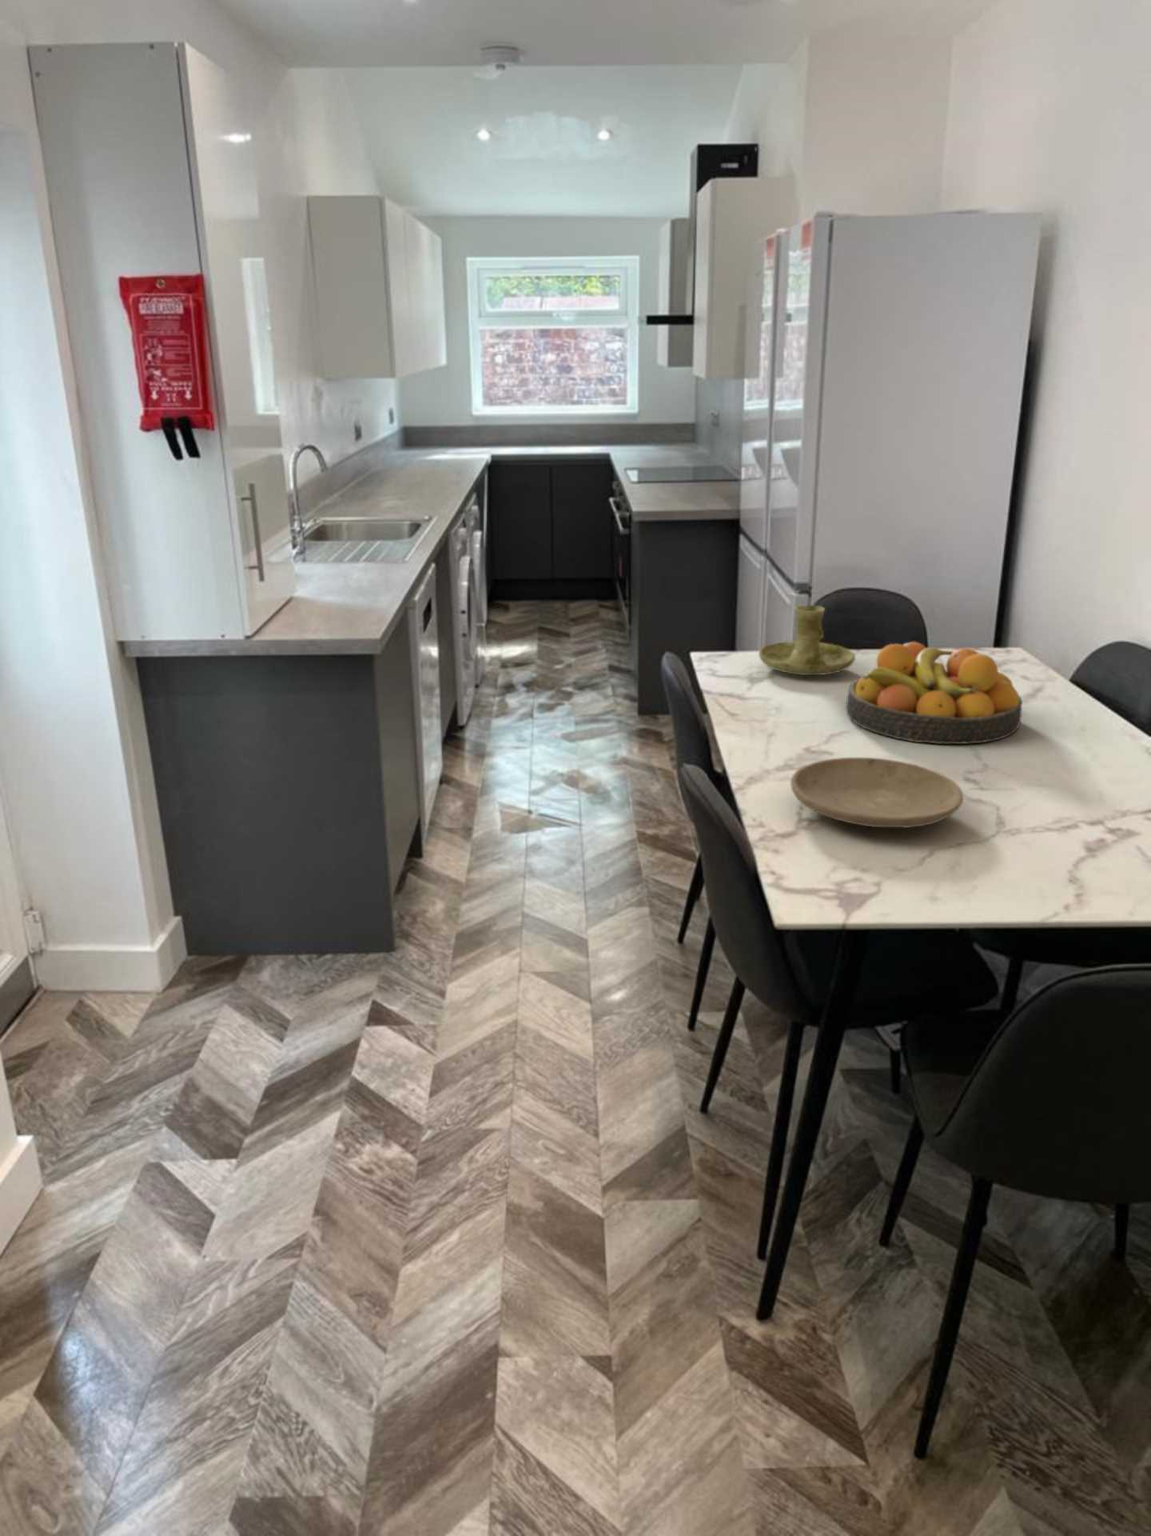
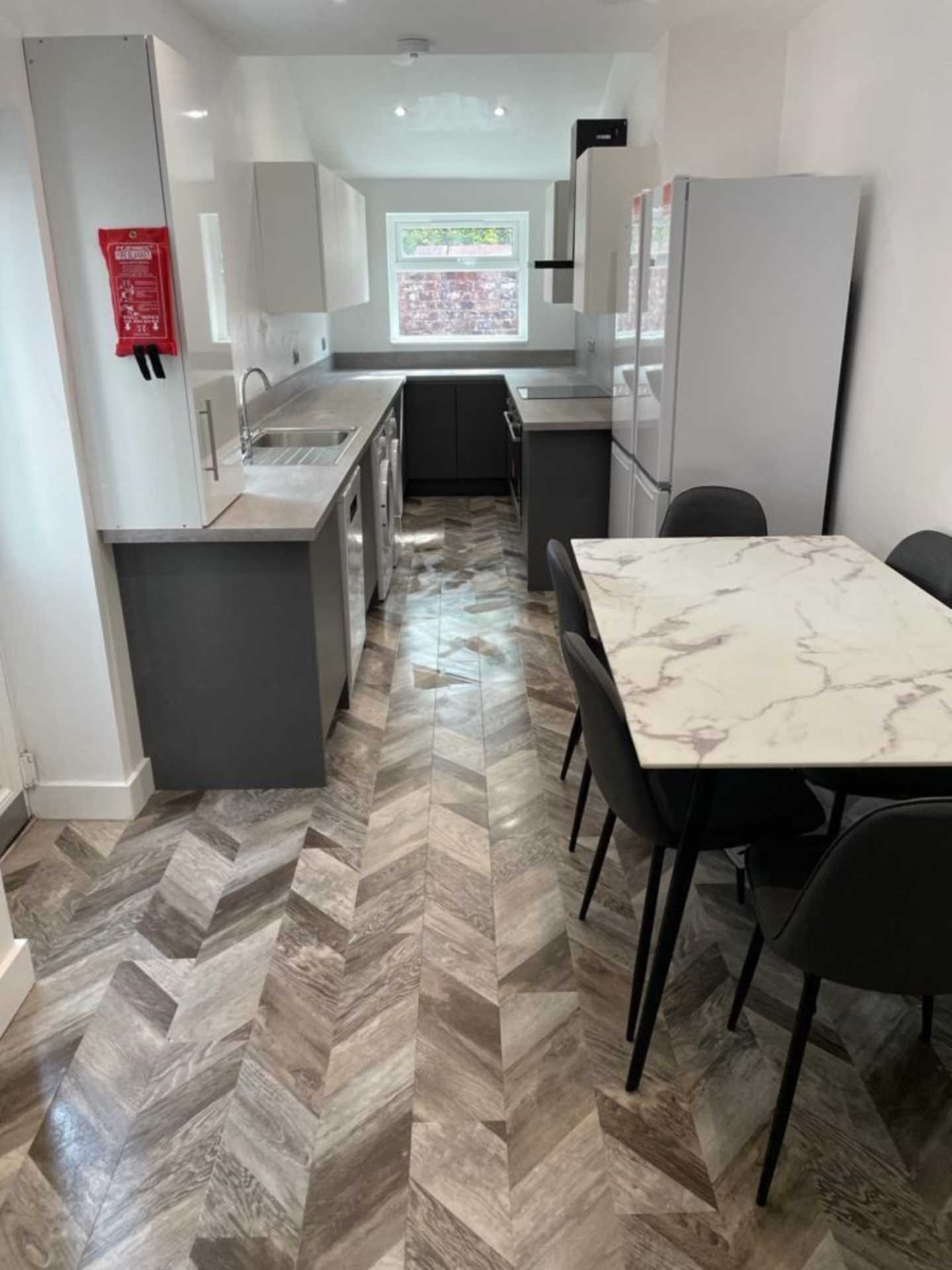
- plate [789,757,964,828]
- fruit bowl [845,641,1023,745]
- candle holder [758,604,856,676]
